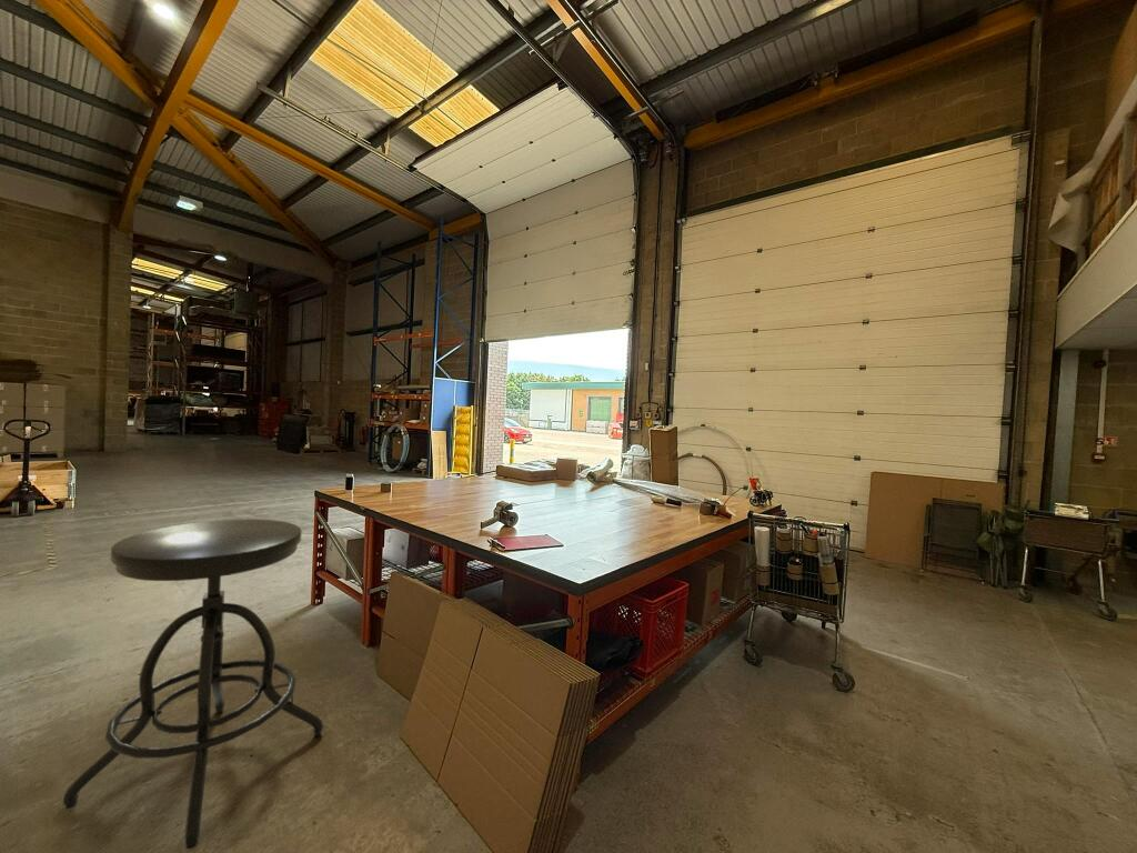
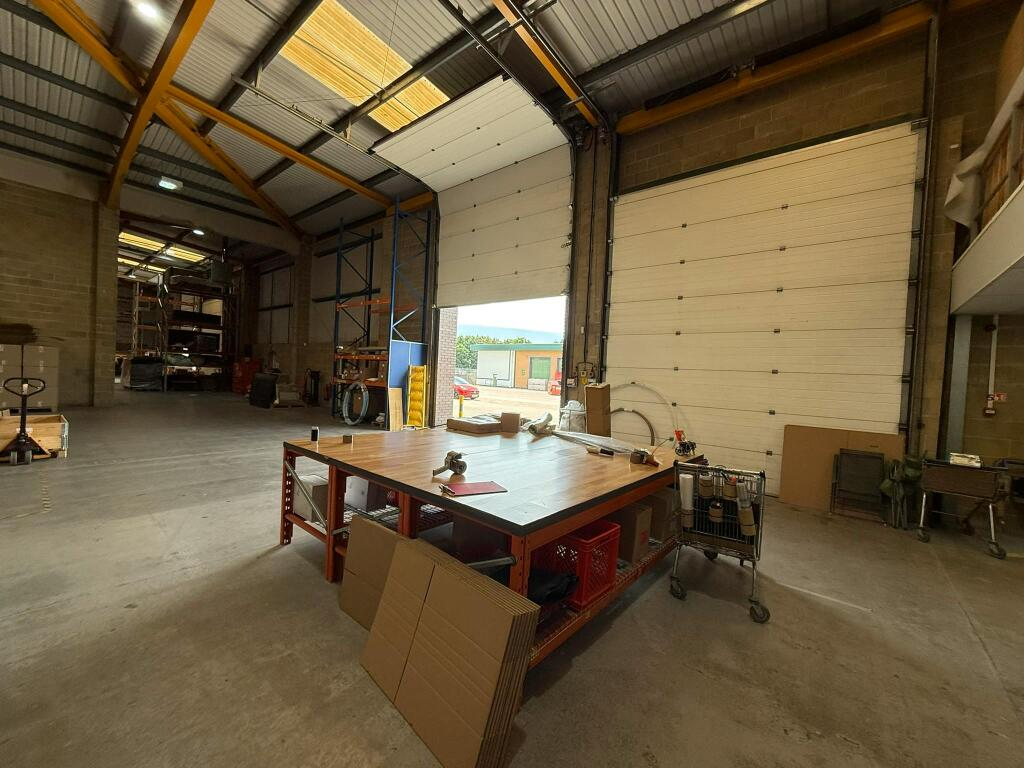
- stool [62,519,324,850]
